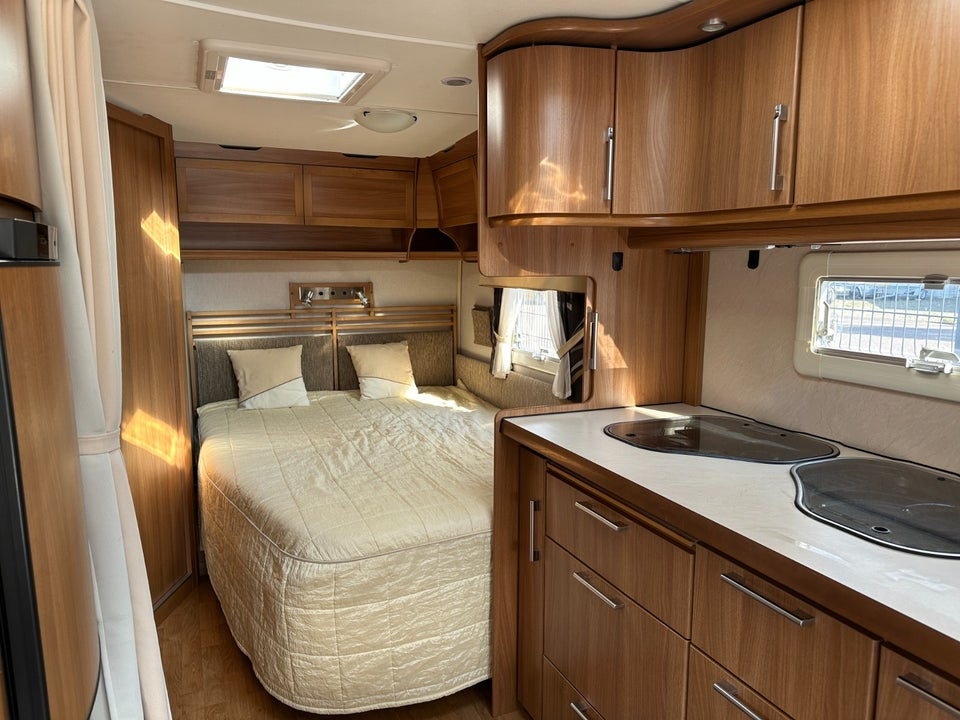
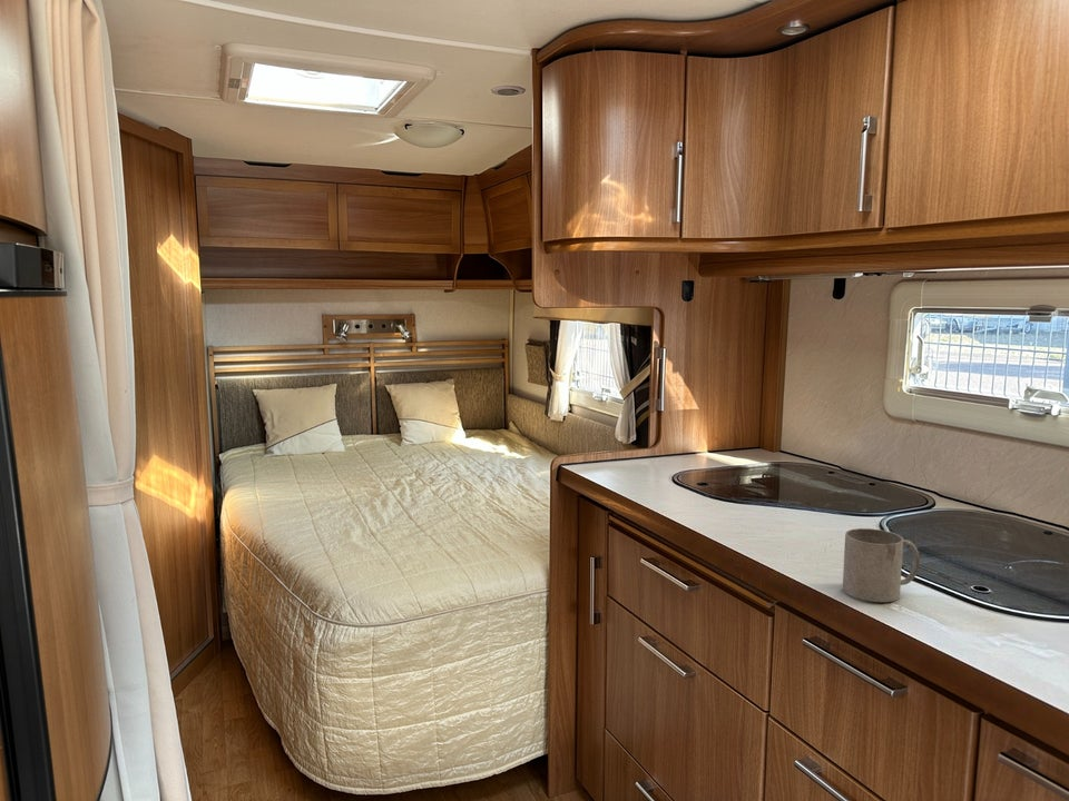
+ mug [842,527,921,603]
